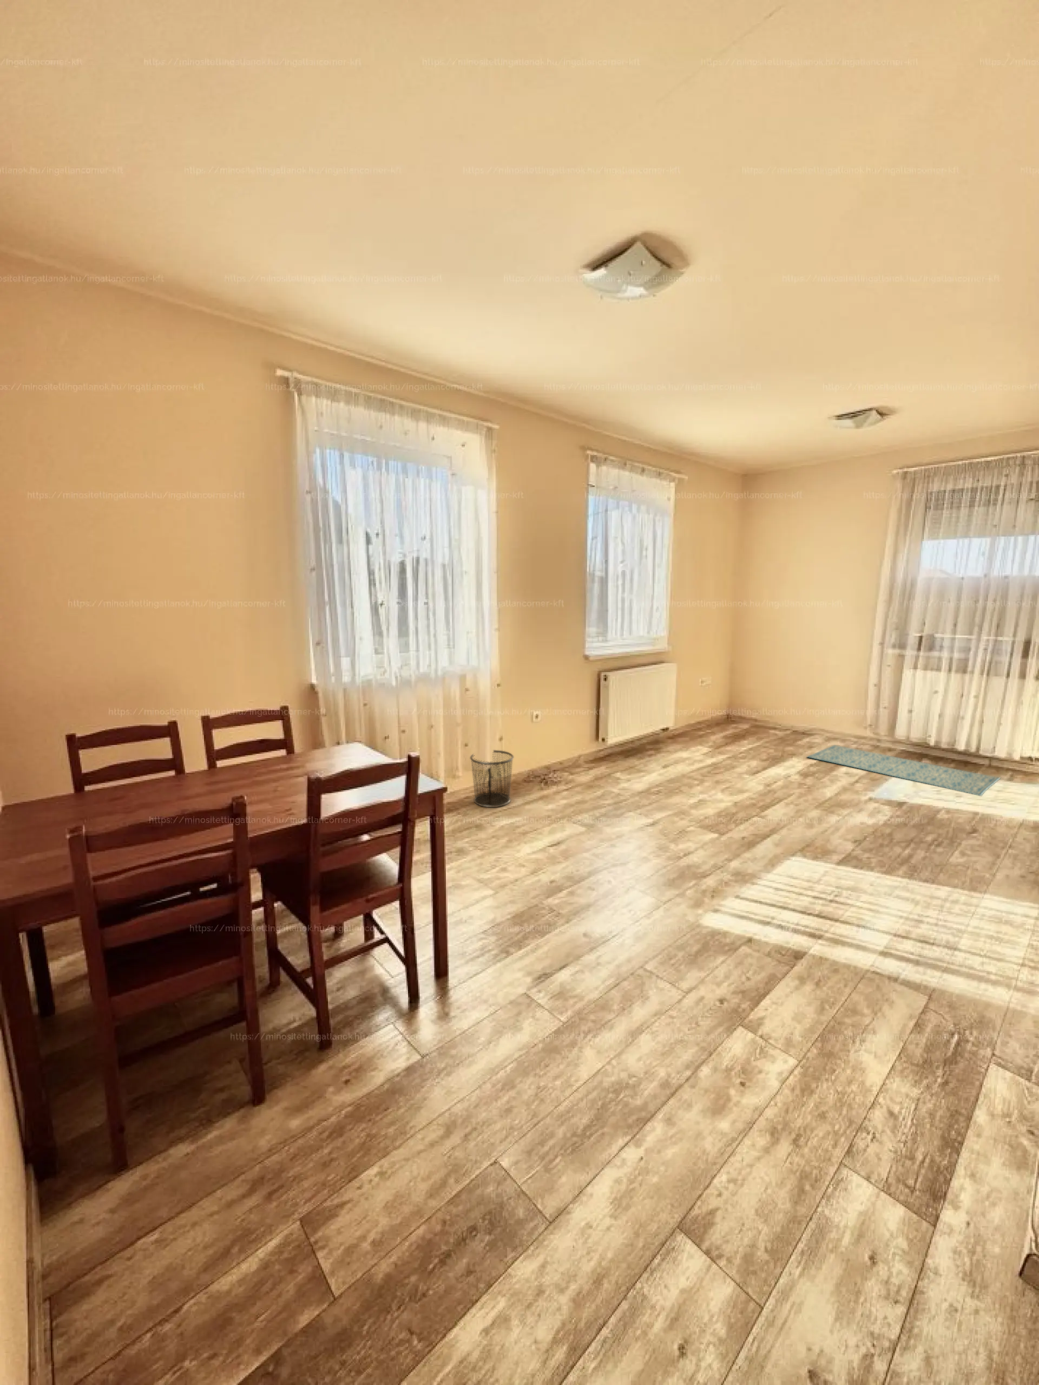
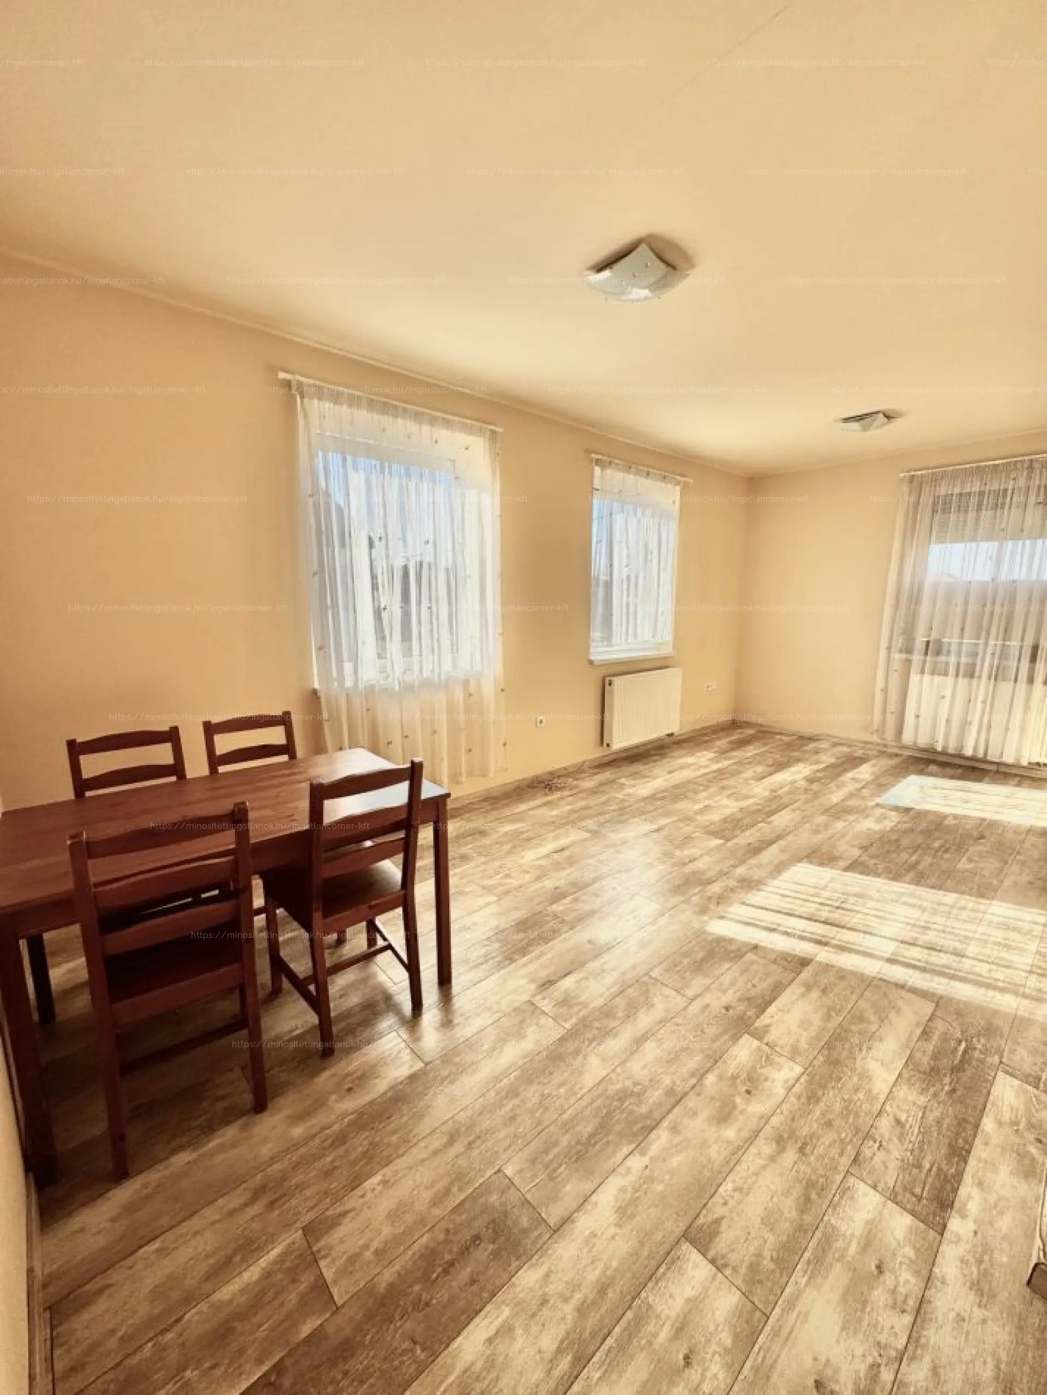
- waste bin [469,750,514,808]
- rug [807,744,1001,797]
